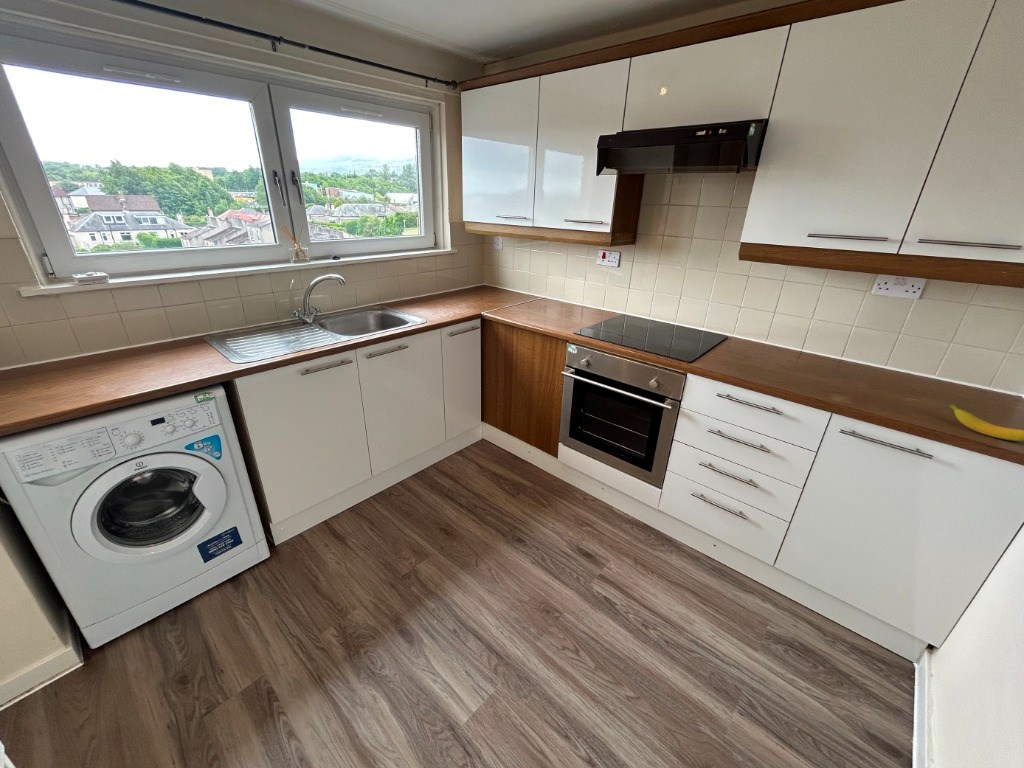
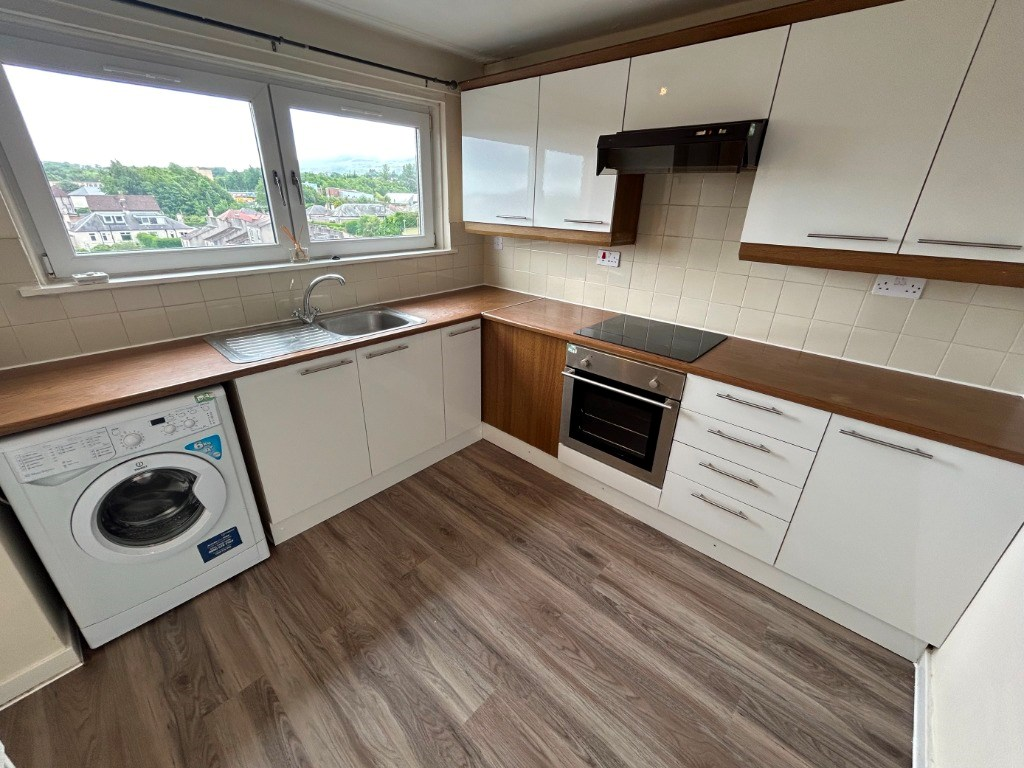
- banana [948,403,1024,442]
